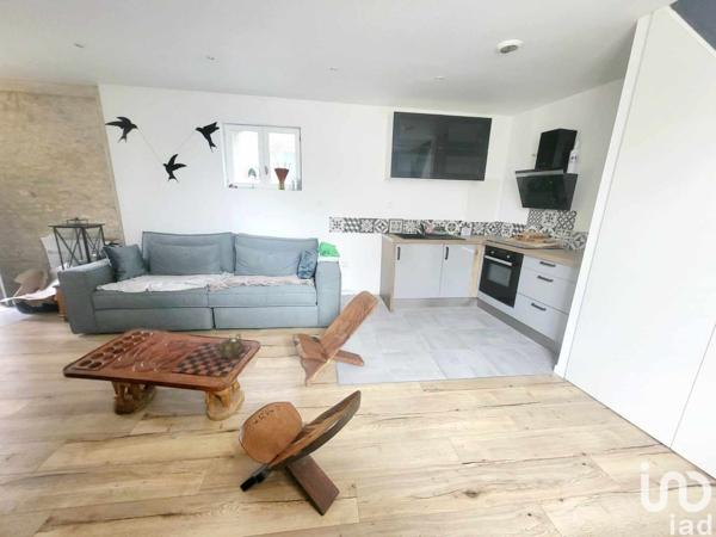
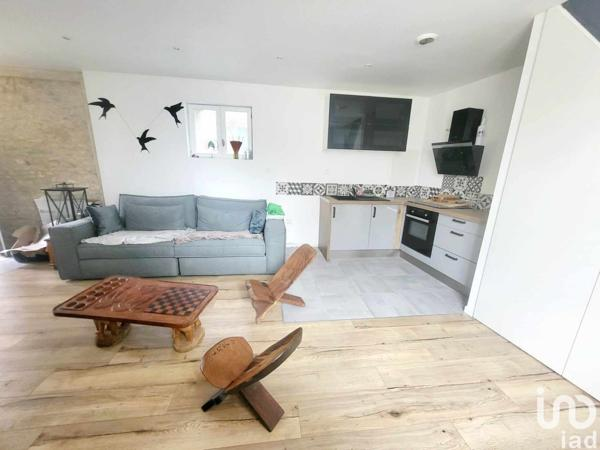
- teapot [214,332,243,359]
